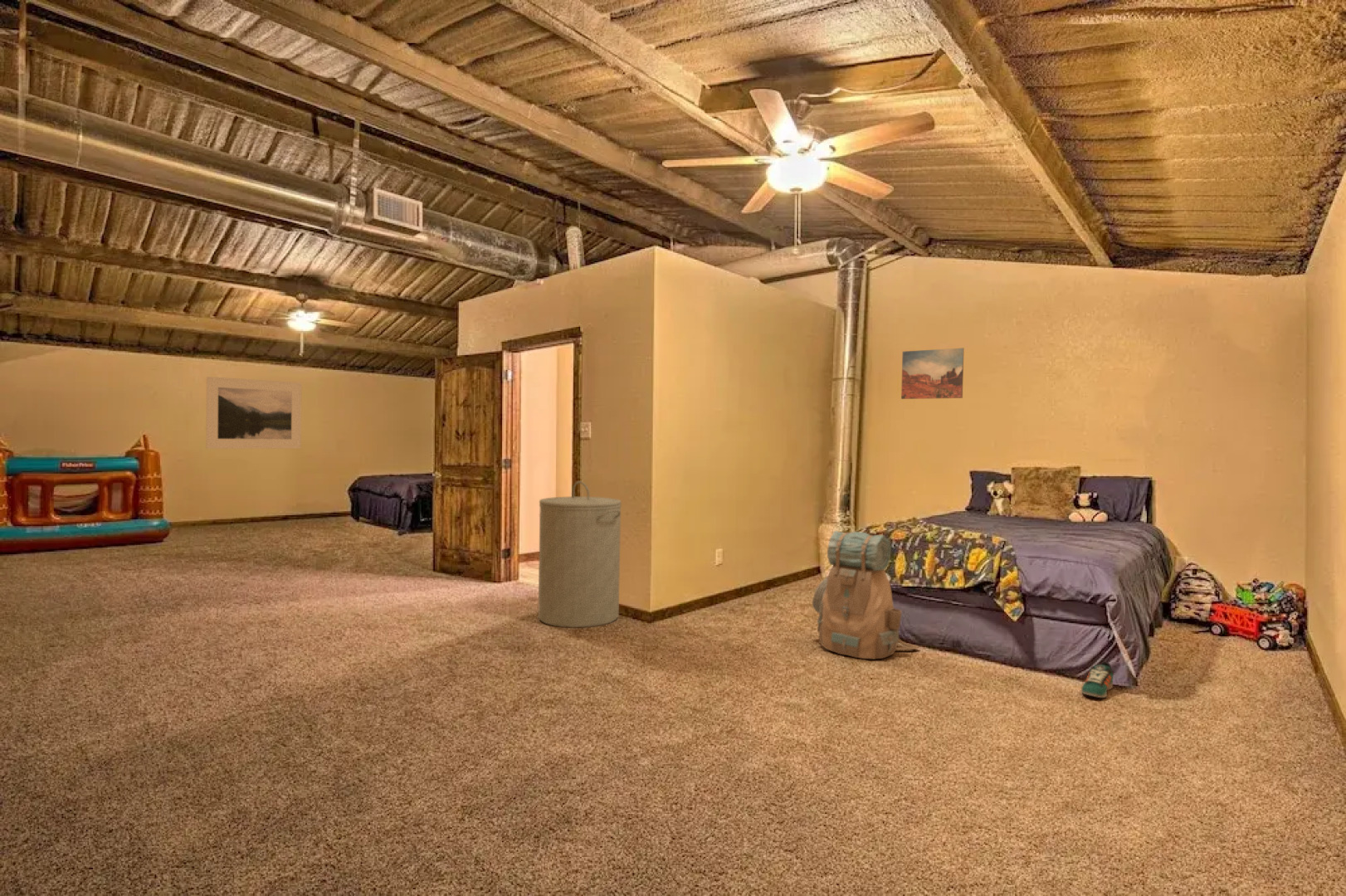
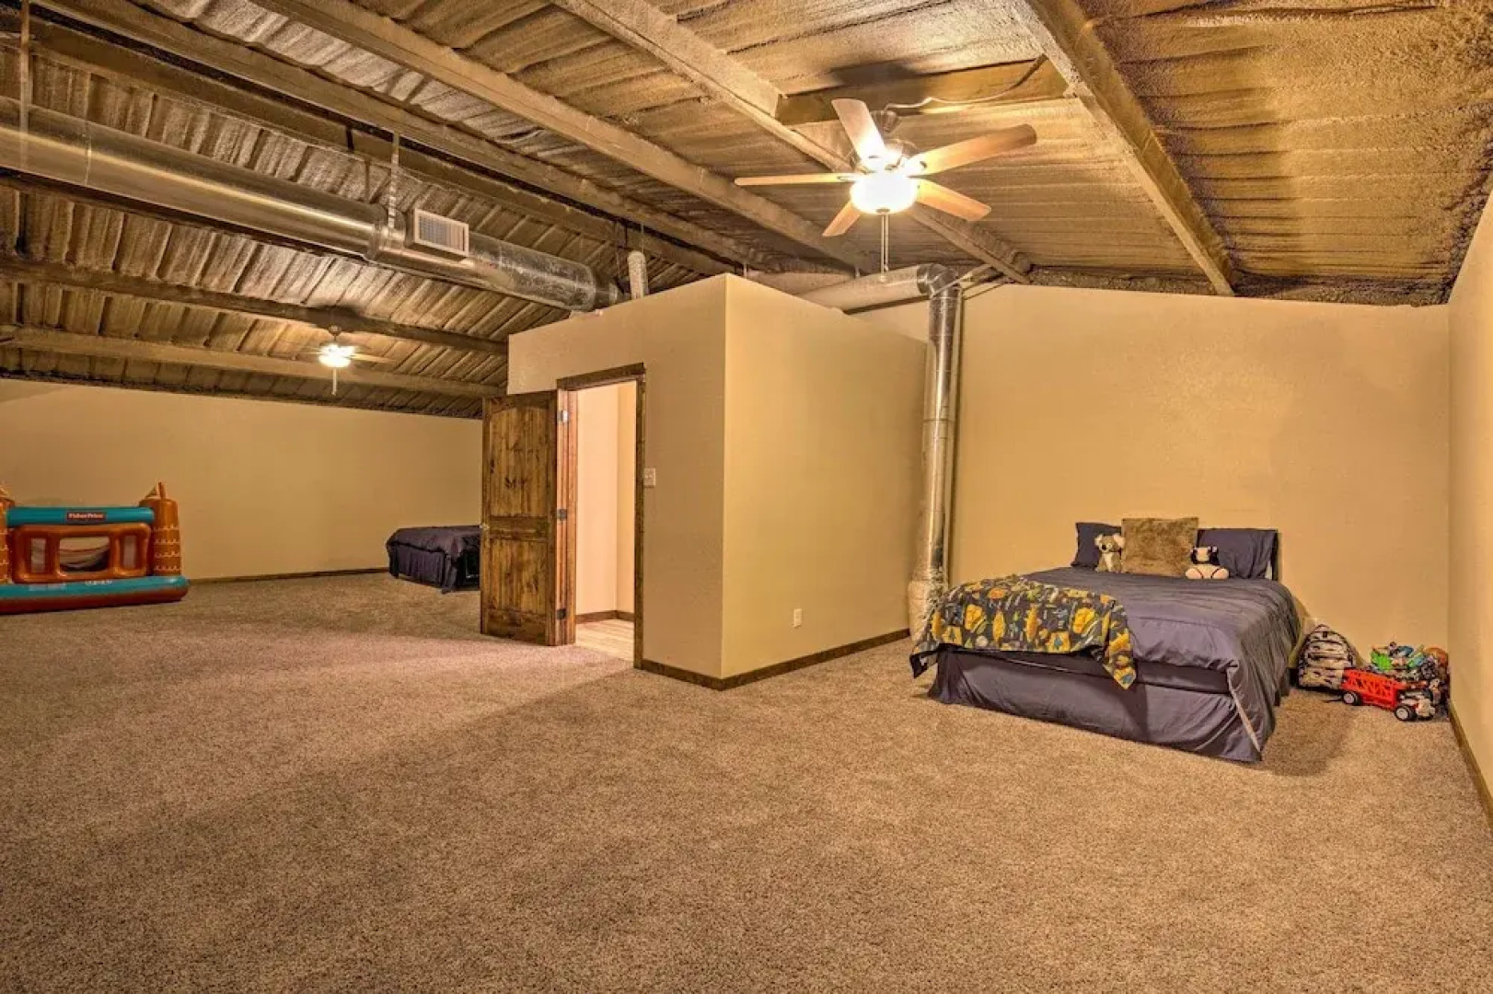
- laundry hamper [537,480,622,629]
- wall art [900,348,965,400]
- backpack [812,530,920,660]
- sneaker [1080,661,1114,699]
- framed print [205,376,302,450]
